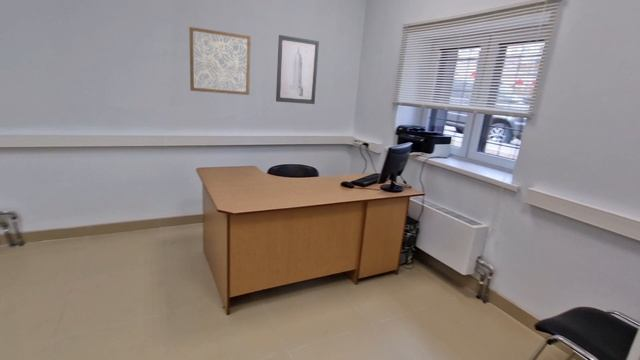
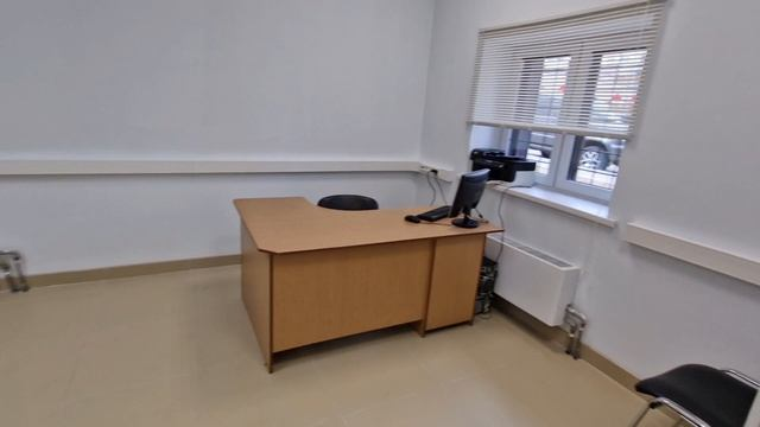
- wall art [275,34,320,105]
- wall art [188,26,252,96]
